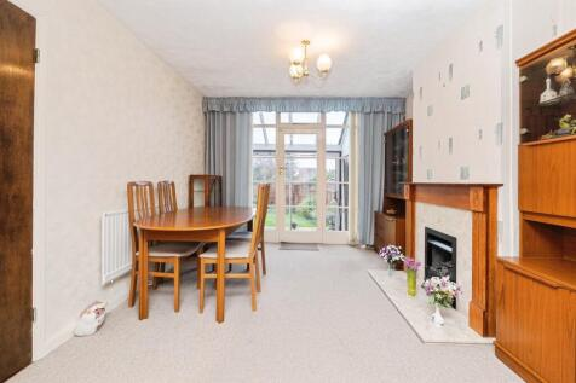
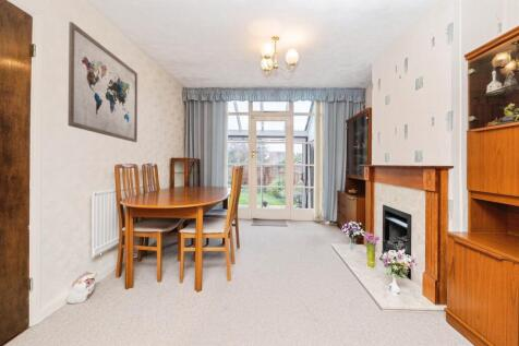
+ wall art [67,21,138,143]
